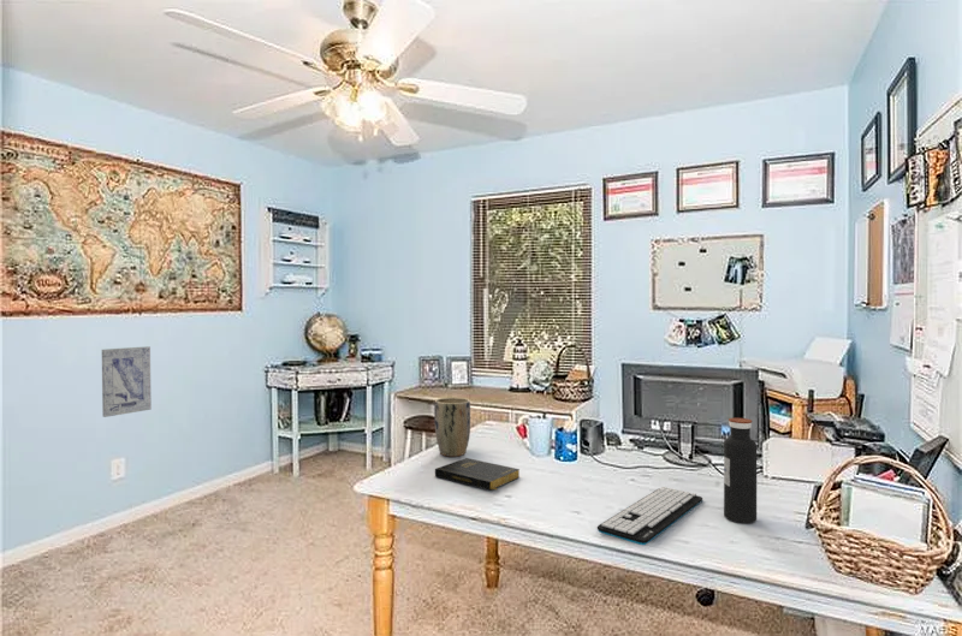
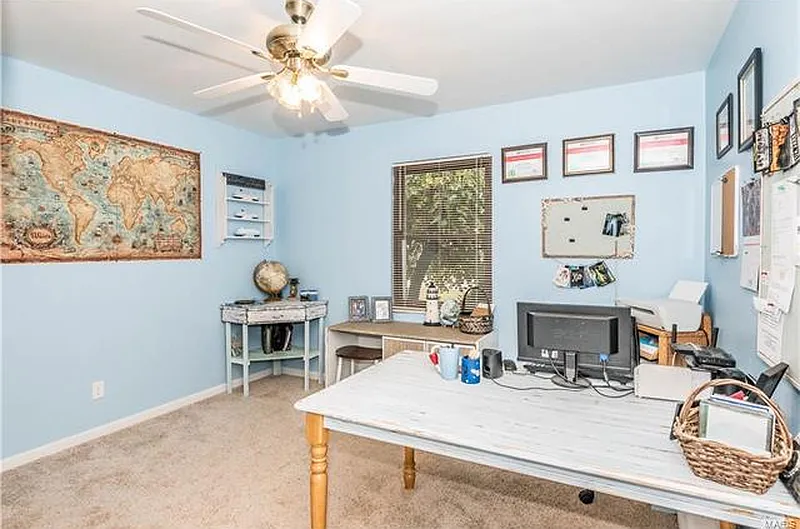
- plant pot [433,397,471,458]
- book [434,457,521,492]
- keyboard [596,486,703,546]
- wall art [101,345,153,418]
- water bottle [723,417,758,524]
